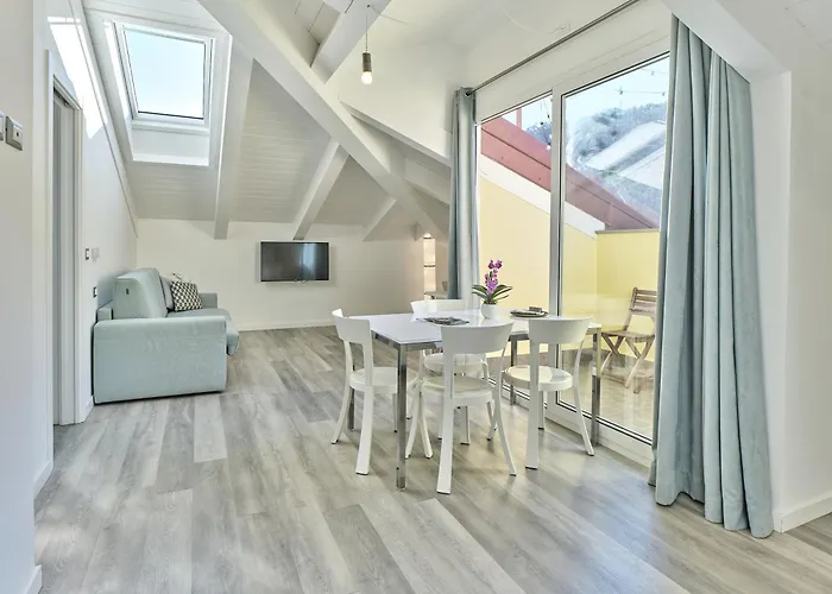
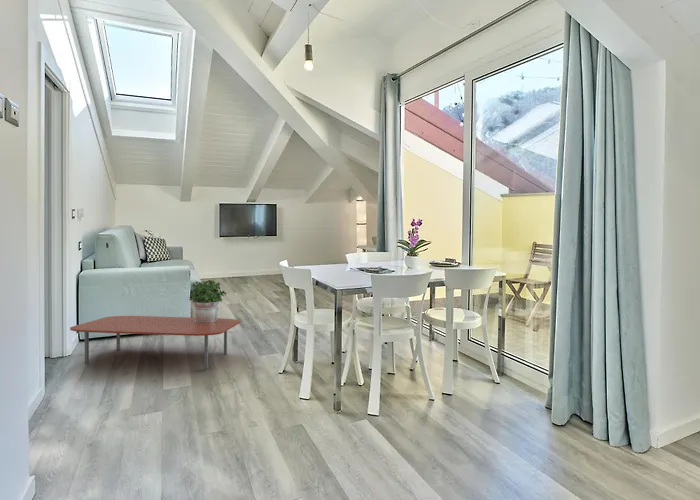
+ coffee table [69,315,241,370]
+ potted plant [188,279,227,323]
